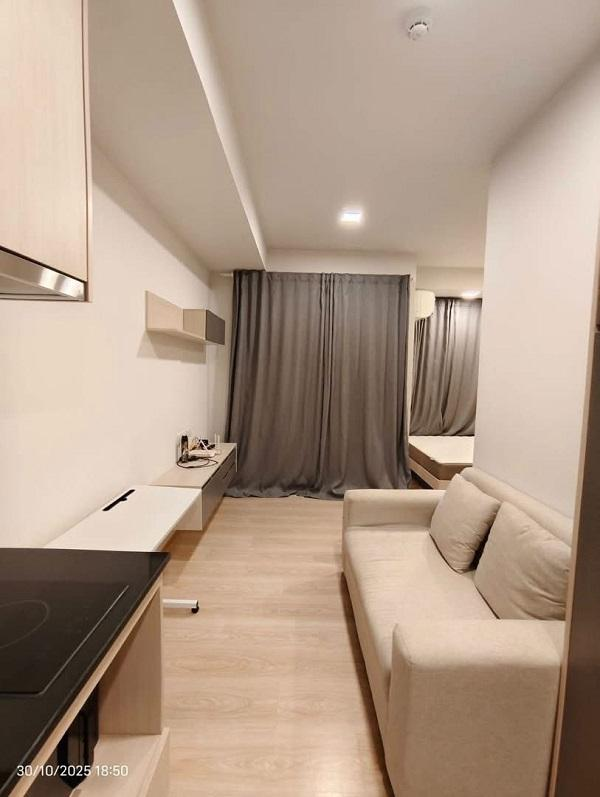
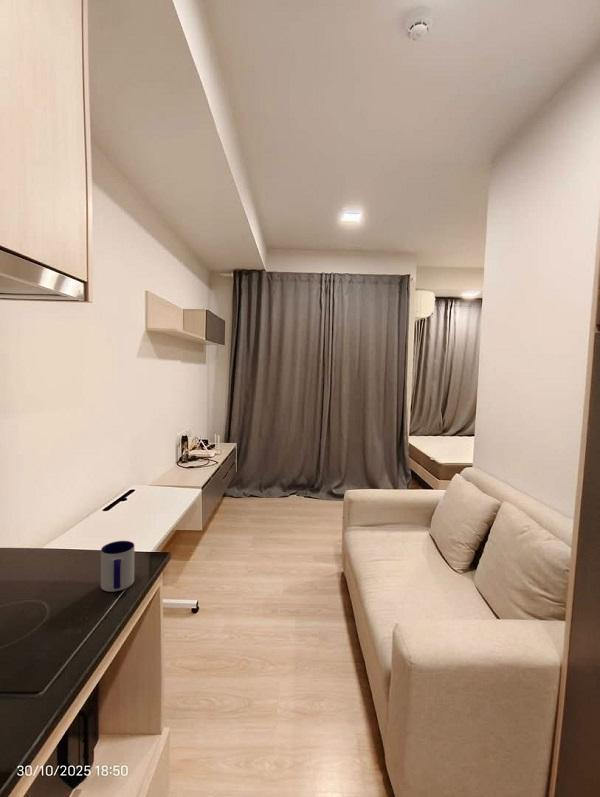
+ mug [100,540,135,593]
